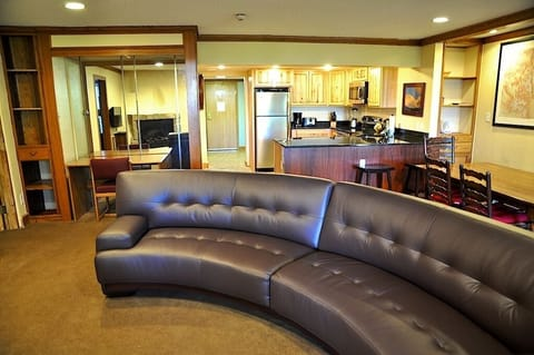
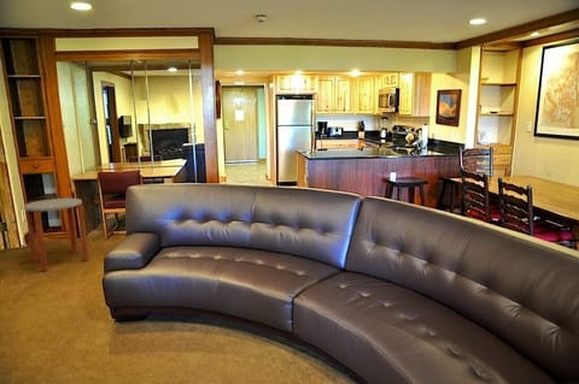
+ side table [23,197,90,272]
